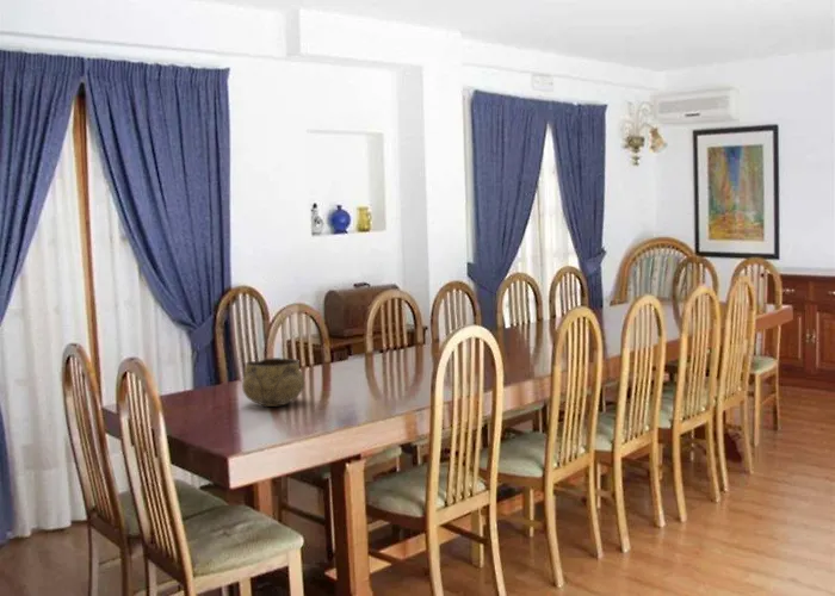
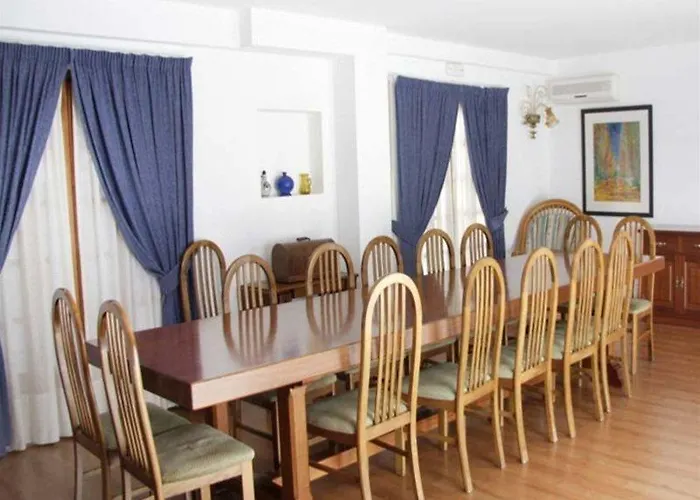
- decorative bowl [241,356,305,408]
